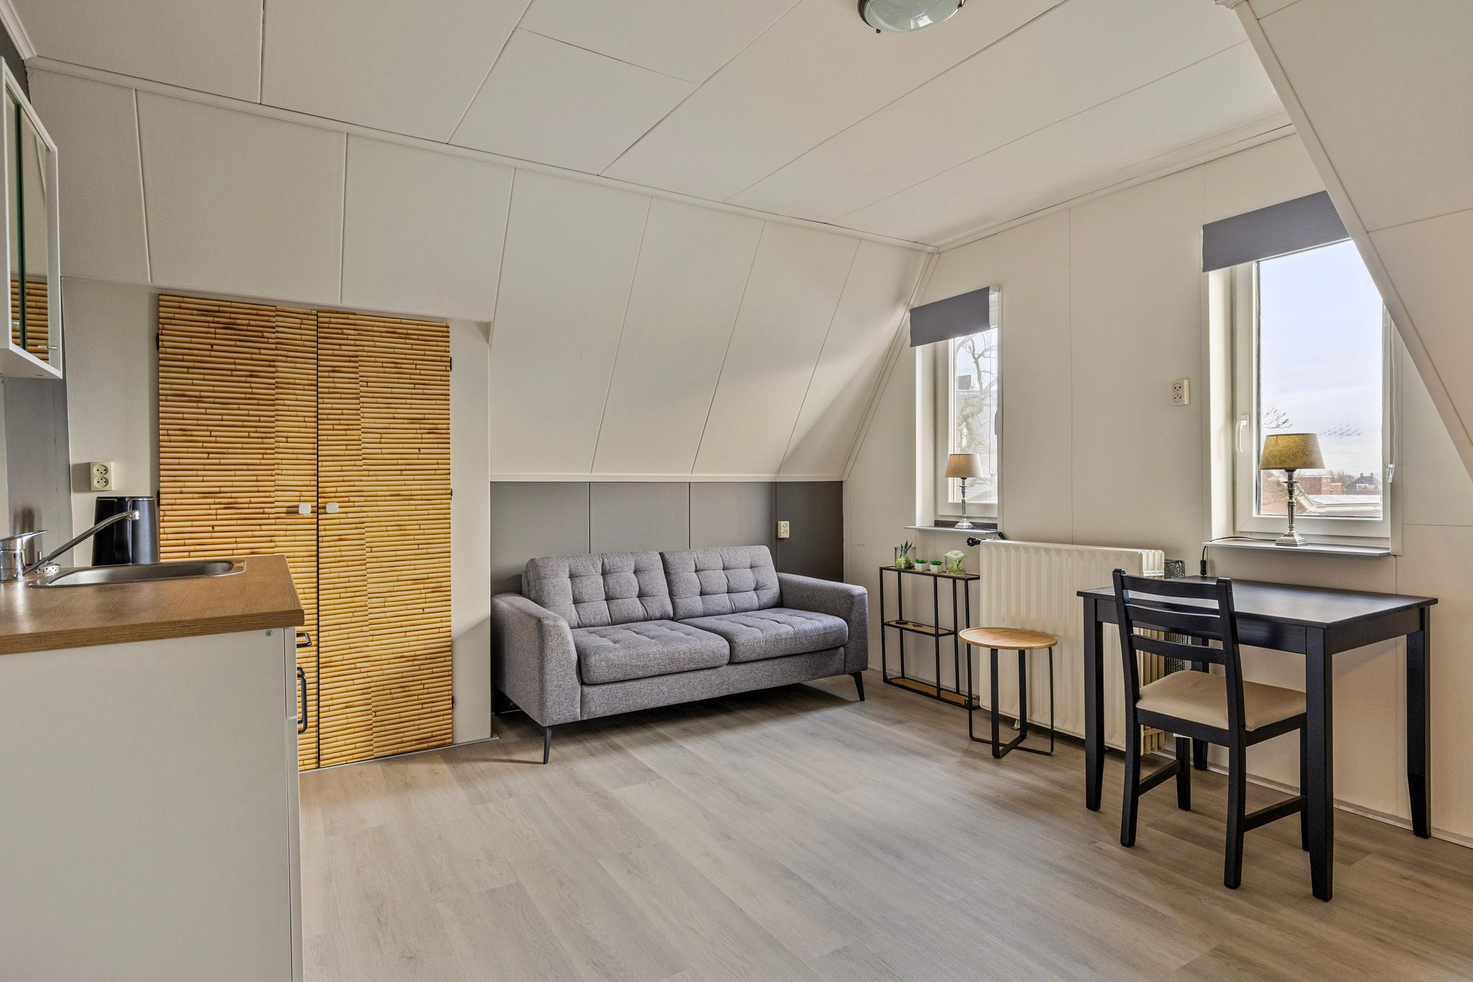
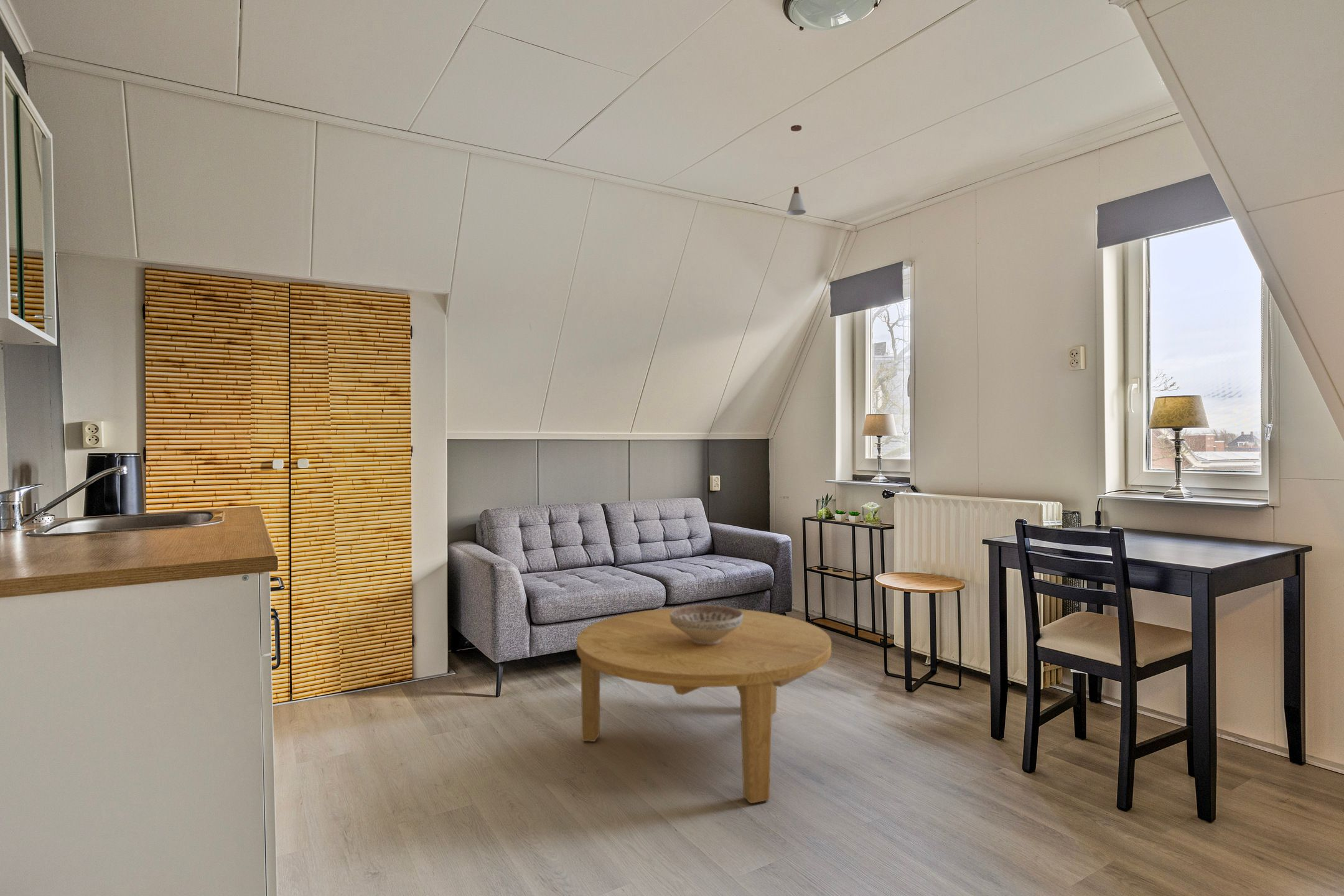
+ coffee table [576,607,832,804]
+ decorative bowl [670,604,743,645]
+ pendant light [786,124,807,216]
